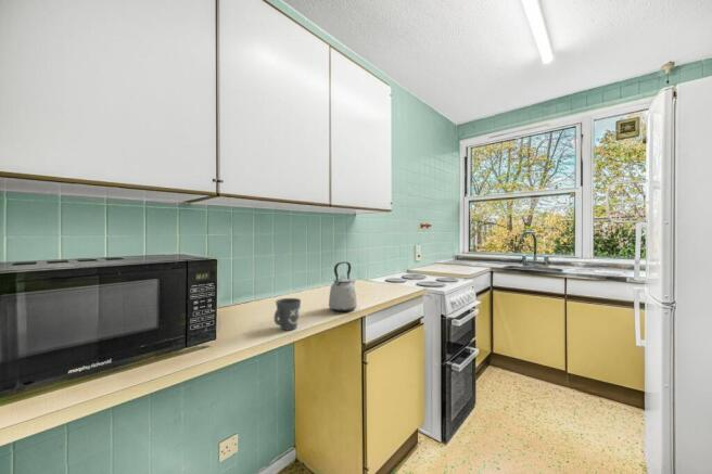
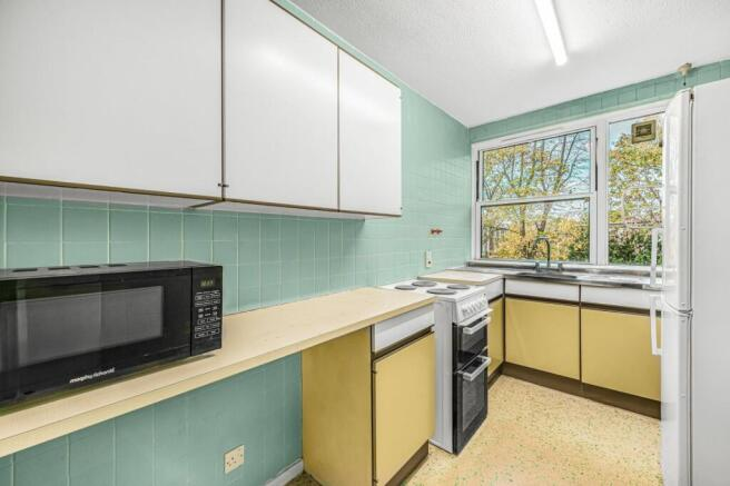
- mug [274,297,302,331]
- kettle [328,261,358,312]
